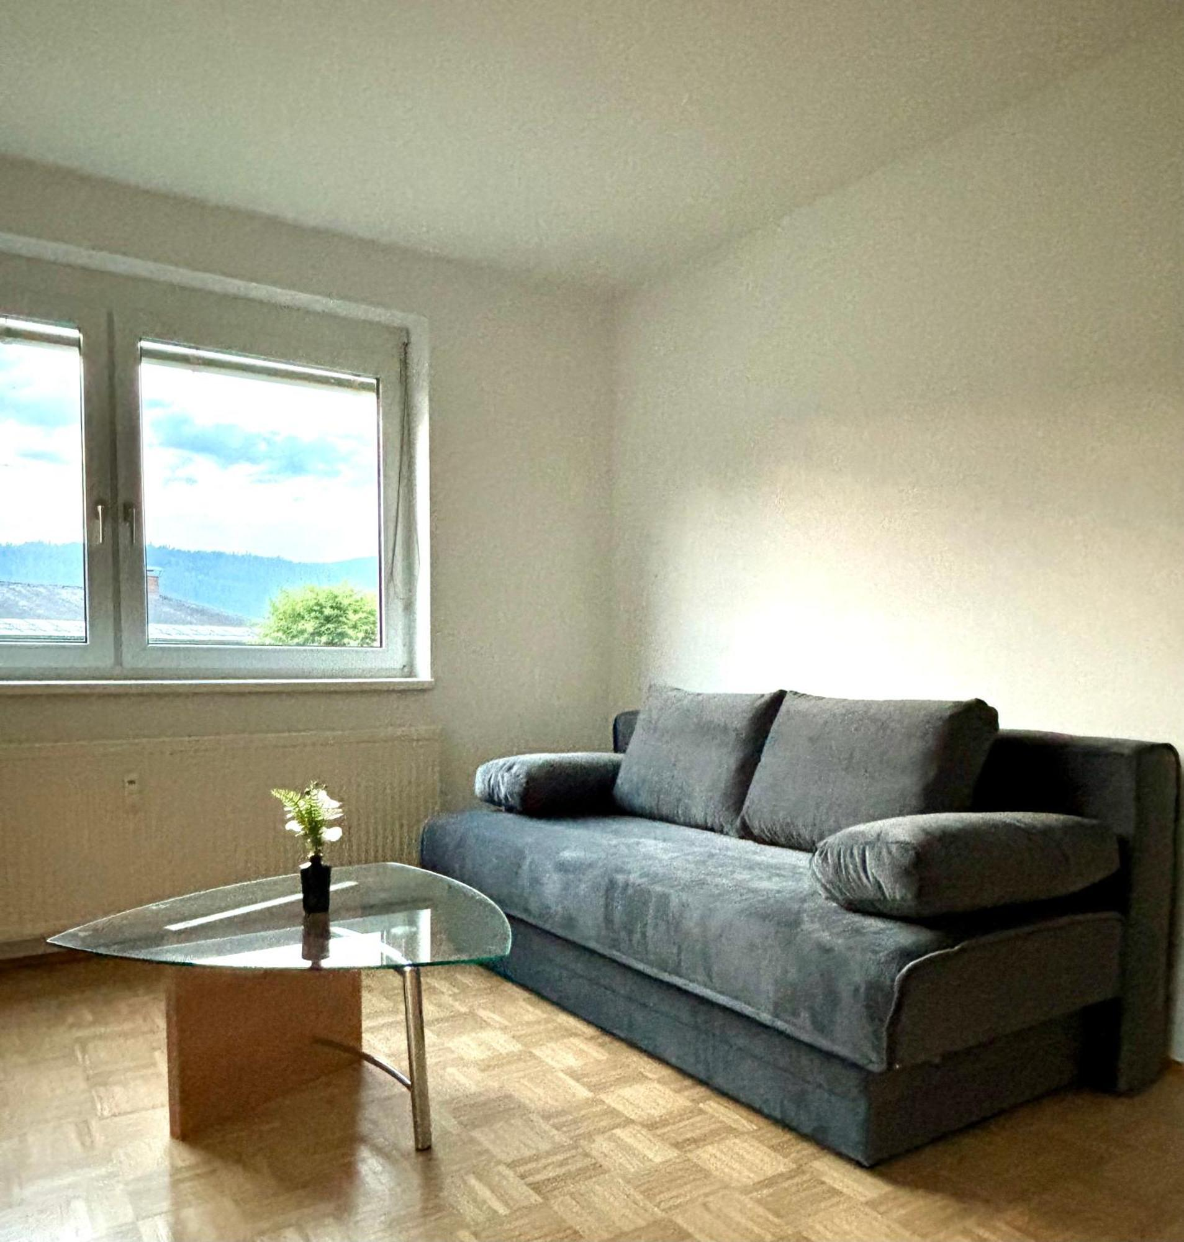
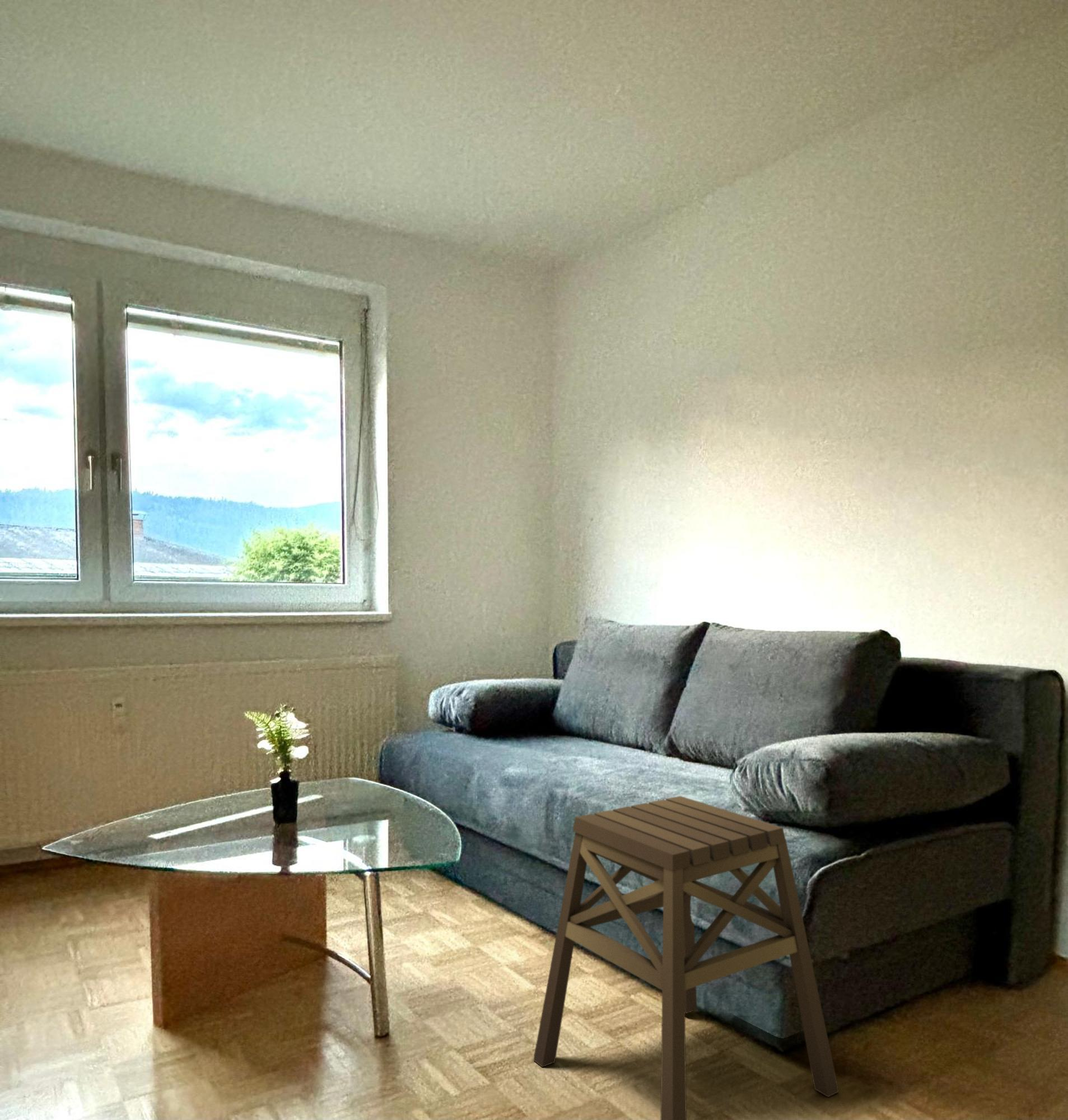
+ stool [533,795,840,1120]
